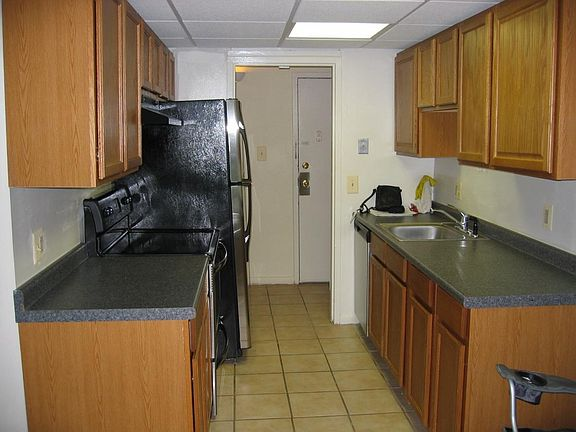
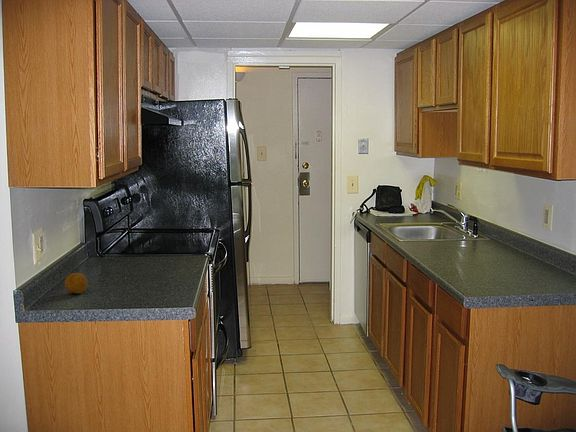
+ fruit [64,272,88,295]
